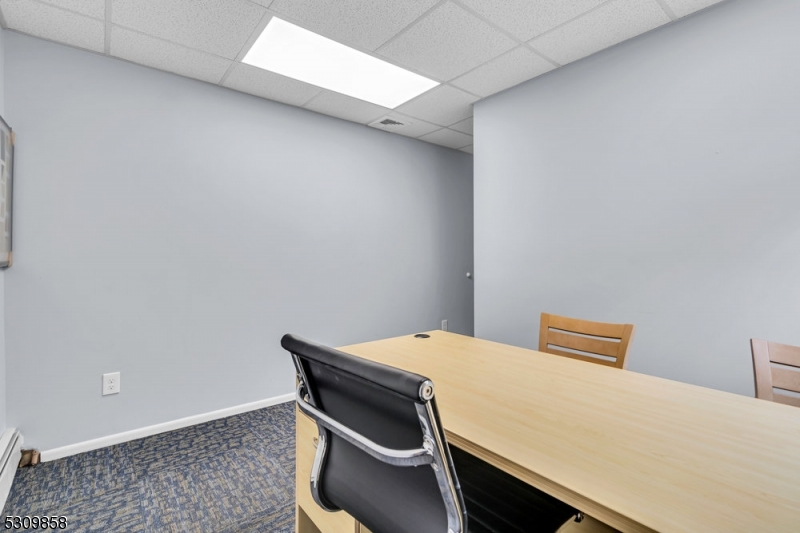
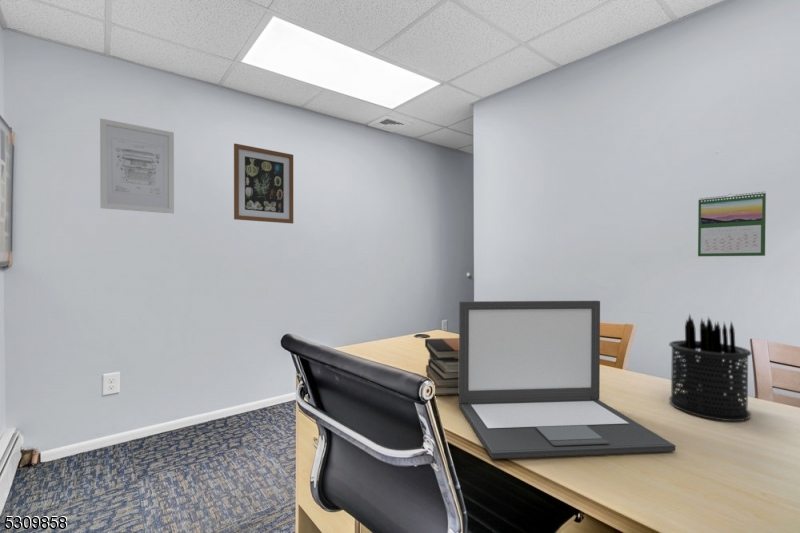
+ laptop [458,300,677,460]
+ wall art [233,142,294,225]
+ book stack [424,337,459,396]
+ calendar [697,191,767,257]
+ wall art [99,117,175,215]
+ pen holder [668,313,752,422]
